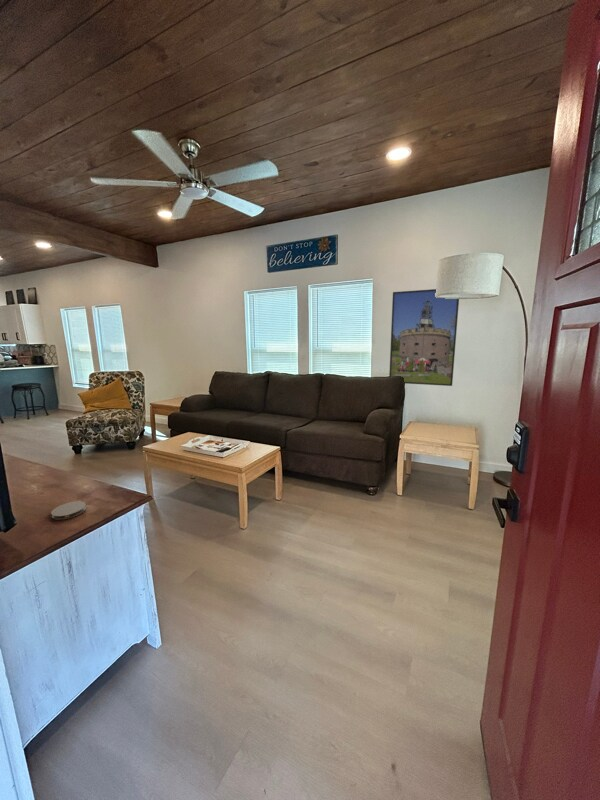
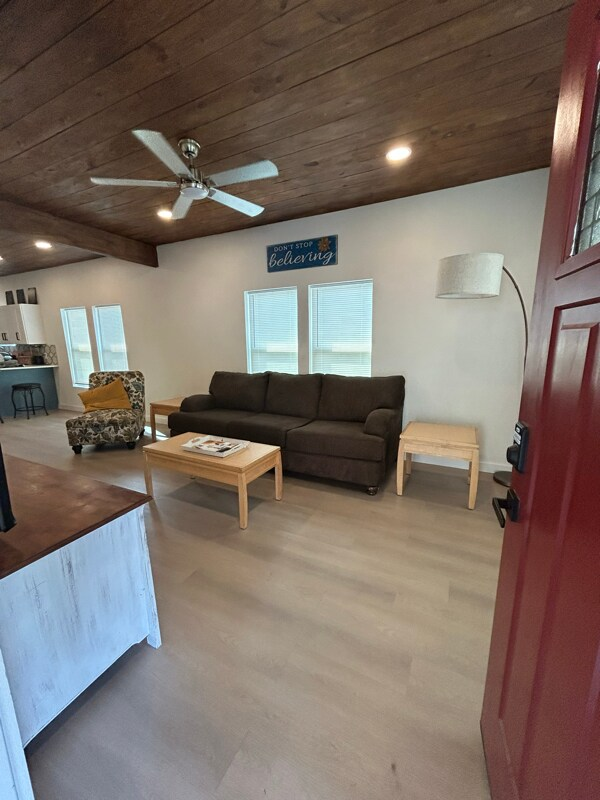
- coaster [50,500,87,521]
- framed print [388,288,460,387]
